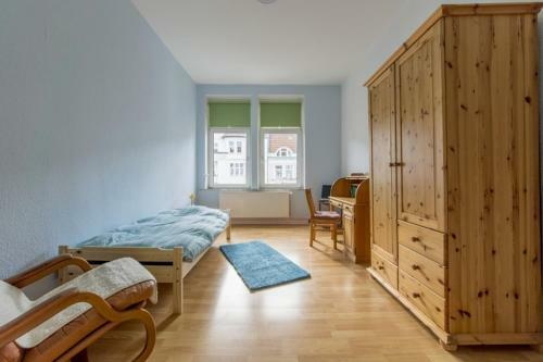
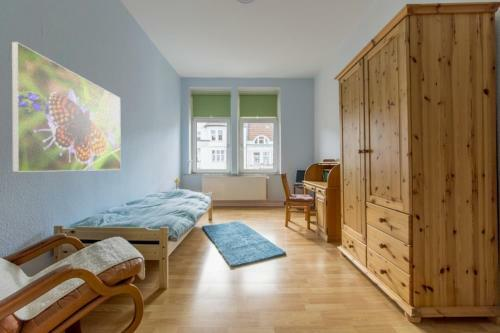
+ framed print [11,41,122,173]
